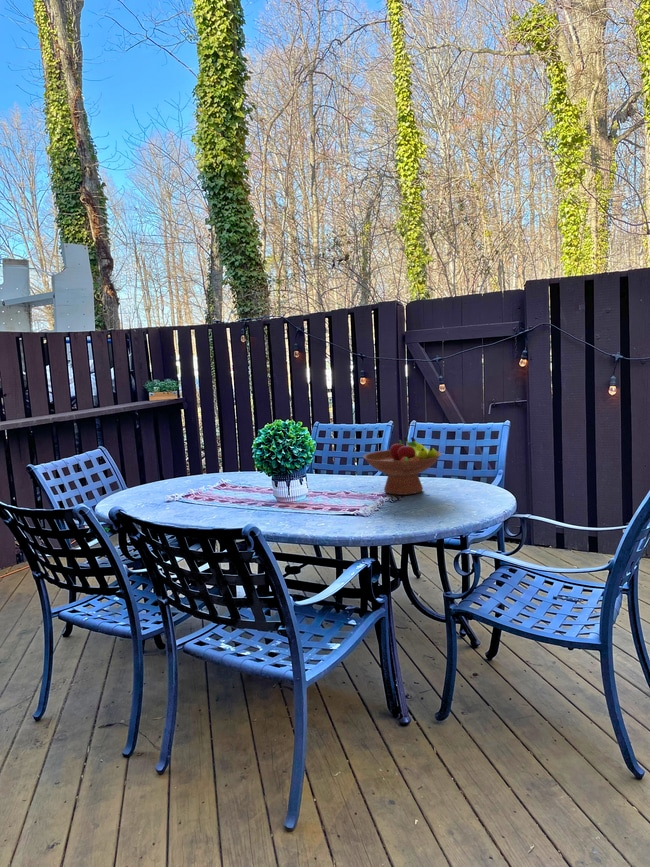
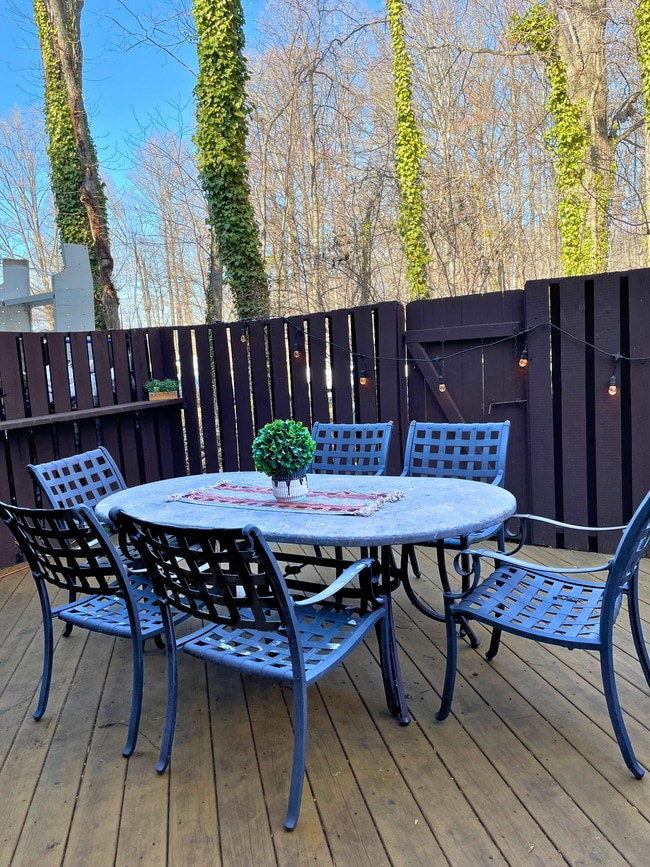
- fruit bowl [362,436,443,496]
